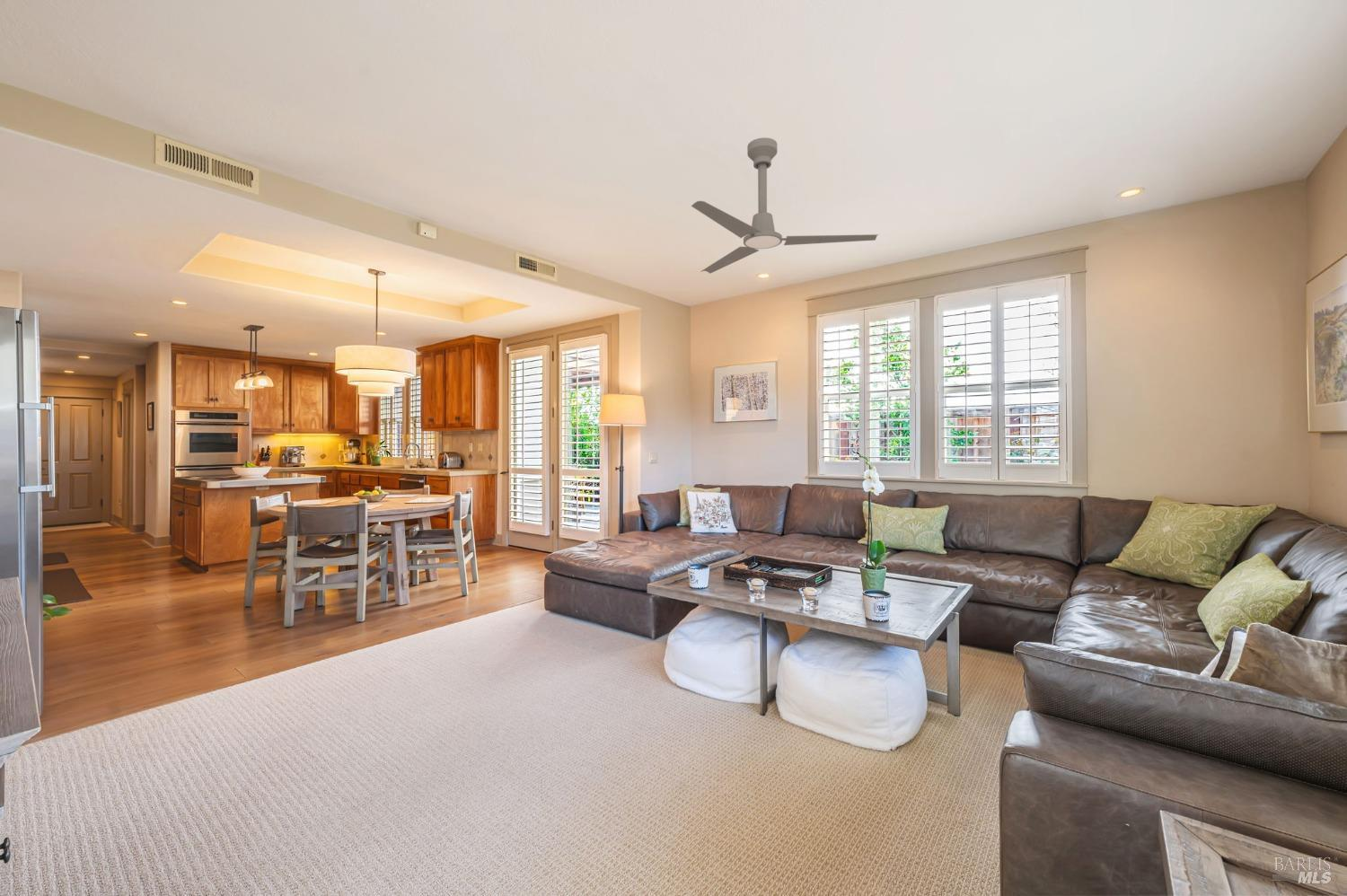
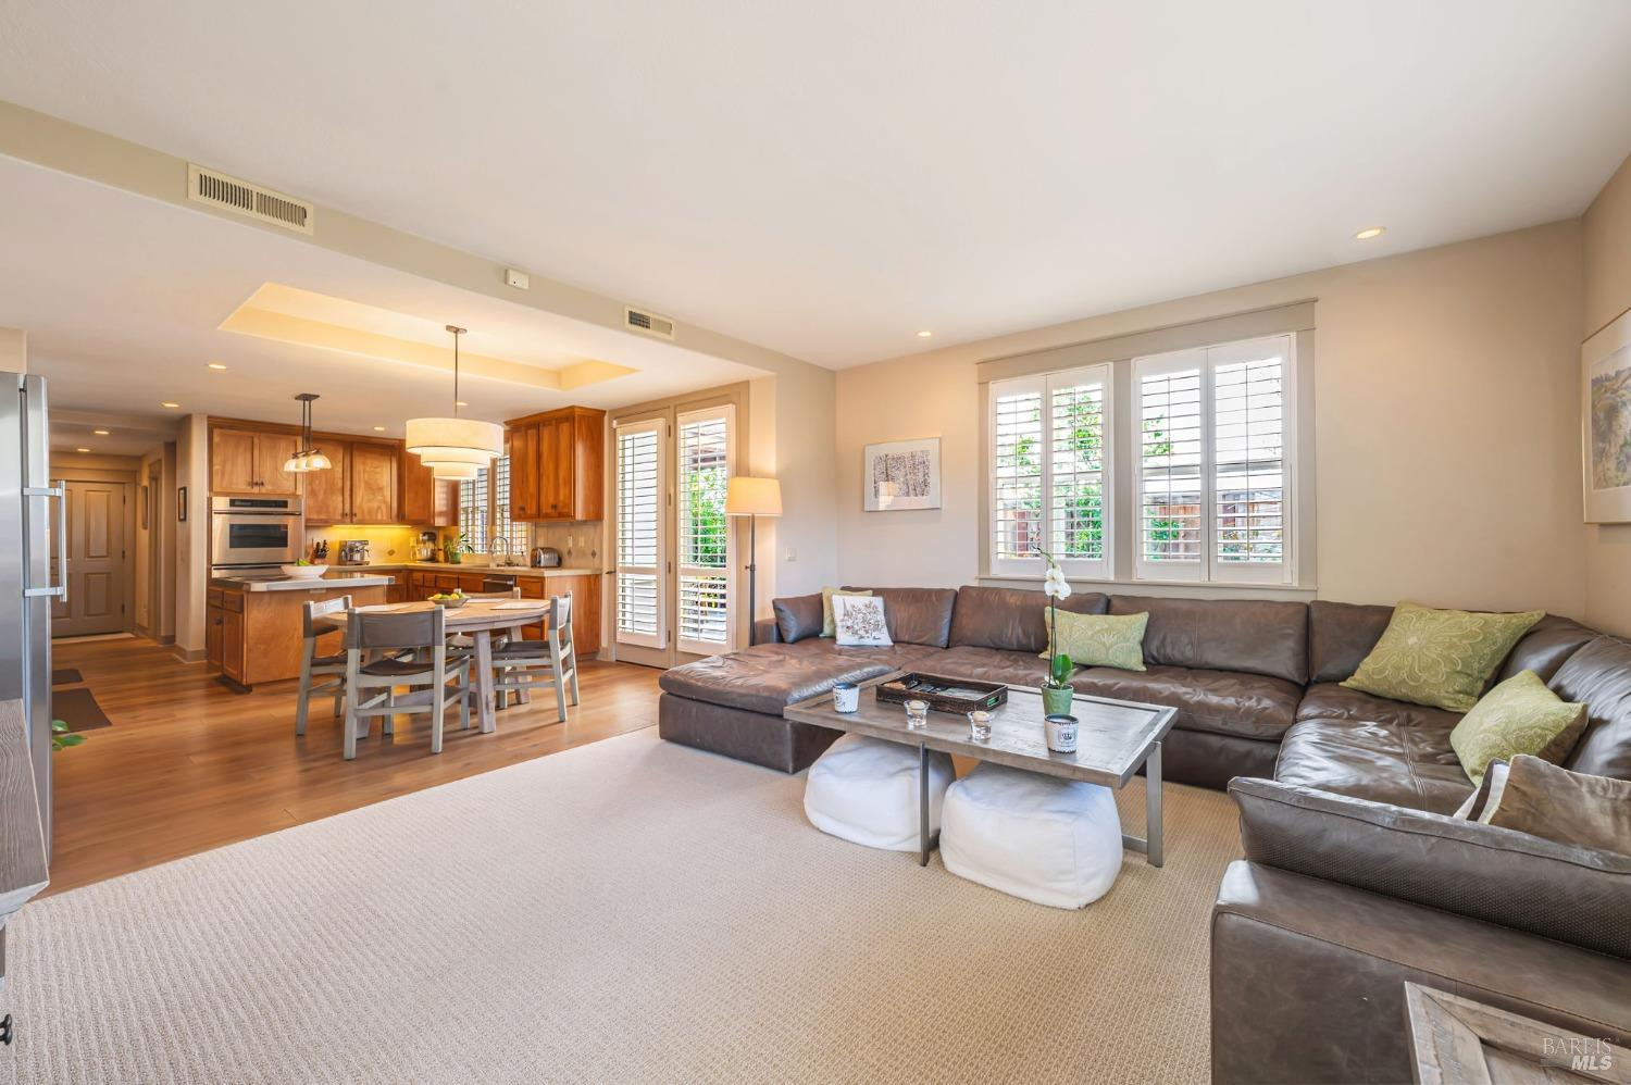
- ceiling fan [691,136,880,275]
